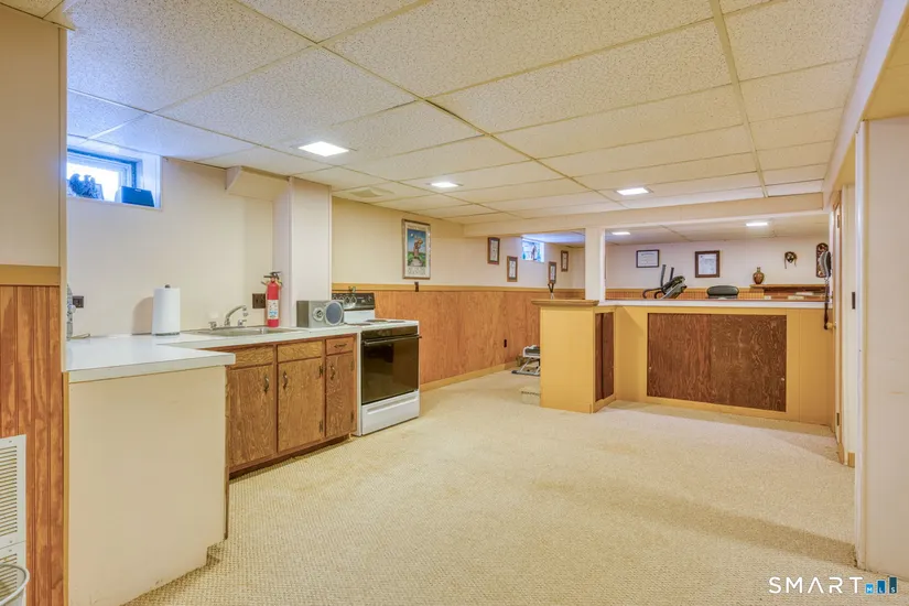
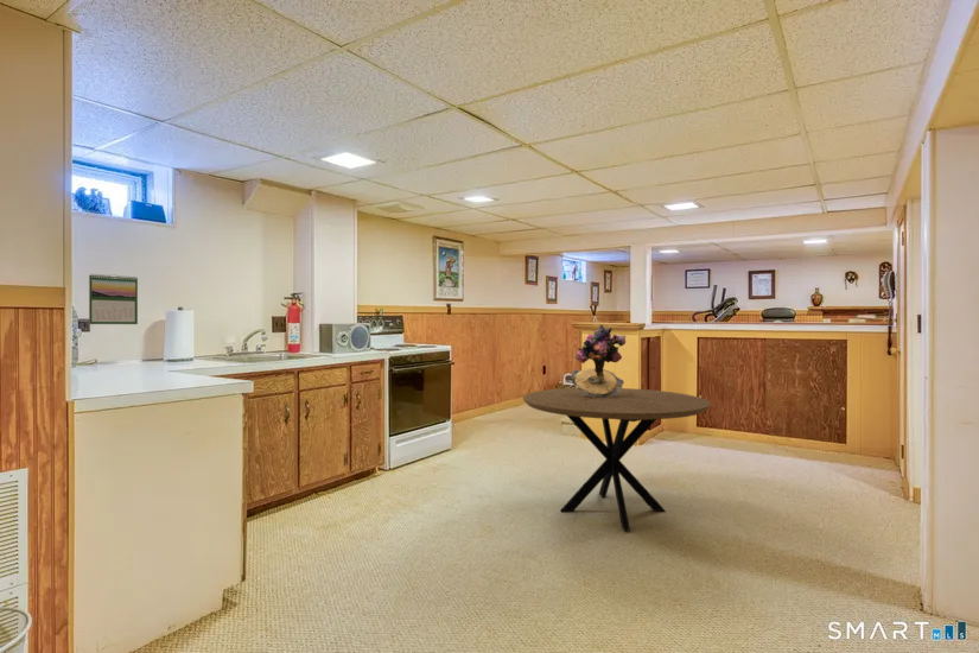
+ dining table [522,387,712,532]
+ bouquet [570,324,627,398]
+ calendar [88,273,139,325]
